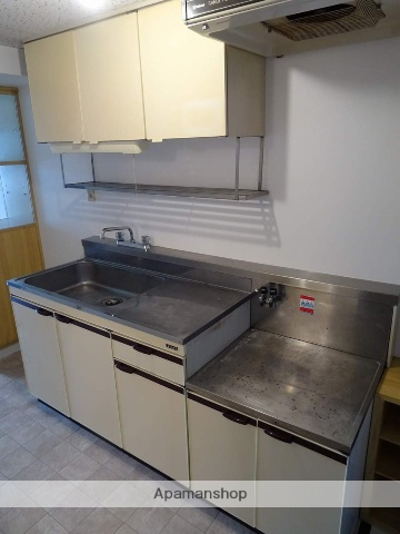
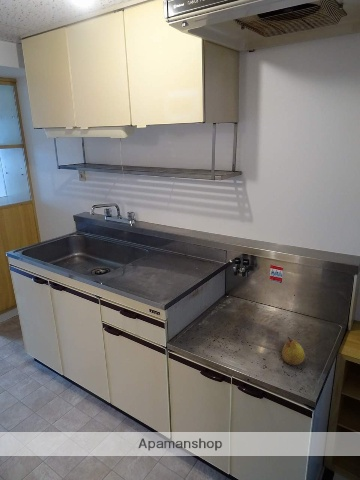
+ fruit [281,336,306,367]
